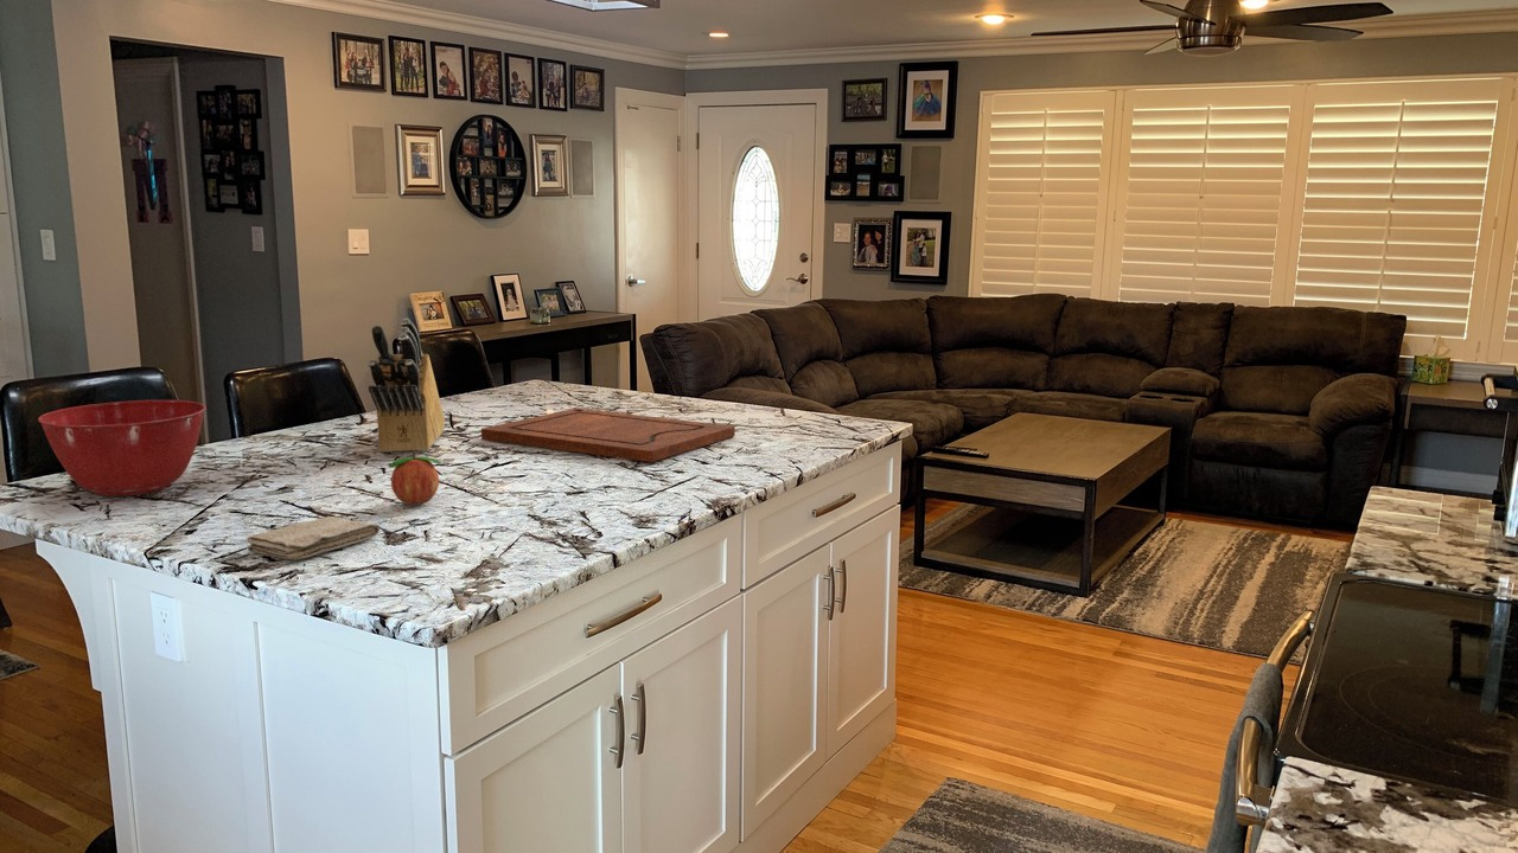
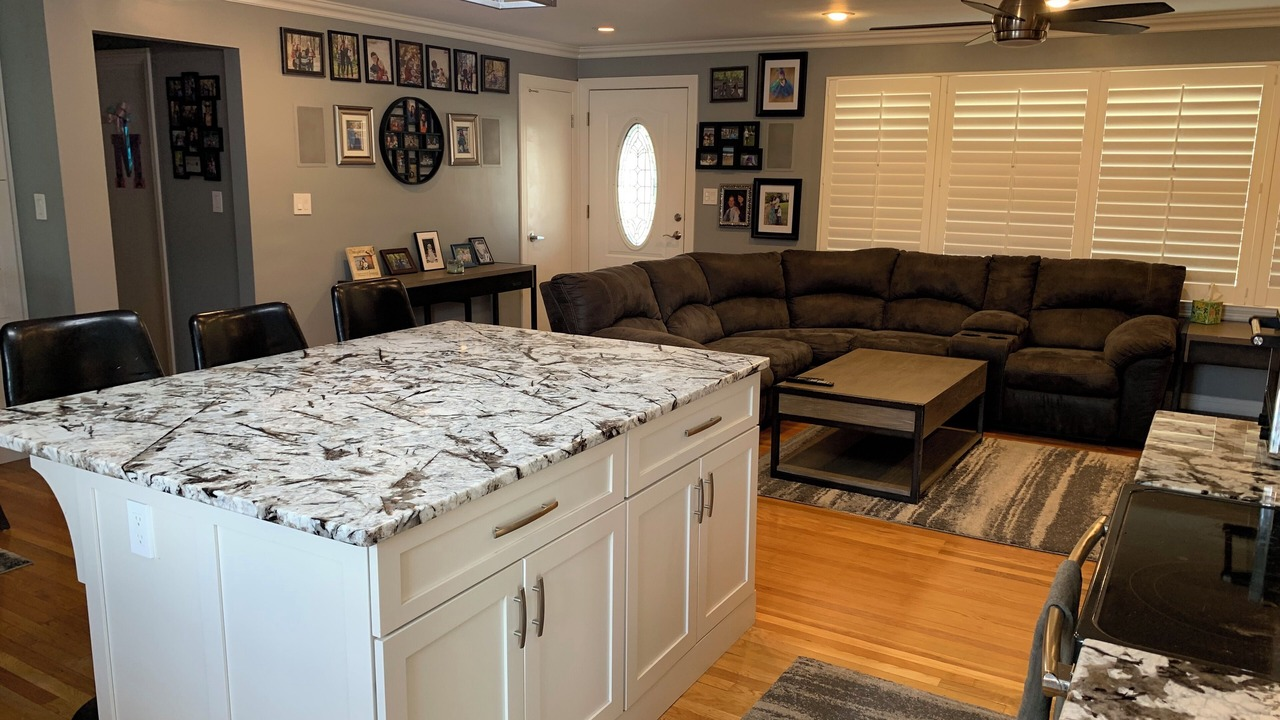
- mixing bowl [37,399,206,498]
- knife block [366,318,446,454]
- fruit [388,450,442,506]
- cutting board [480,408,736,463]
- washcloth [247,515,381,562]
